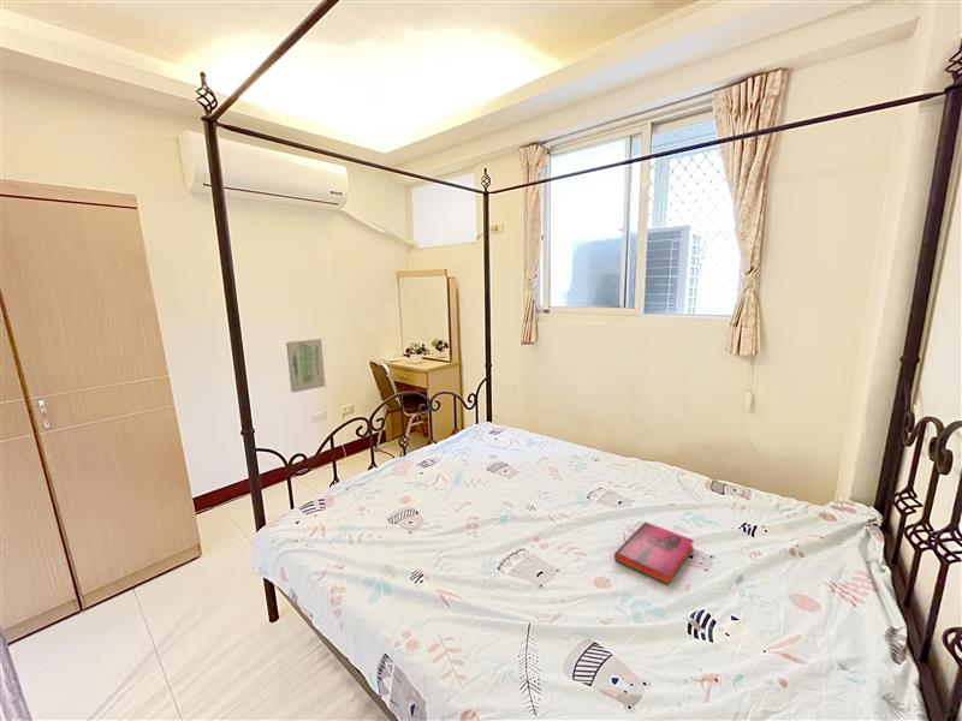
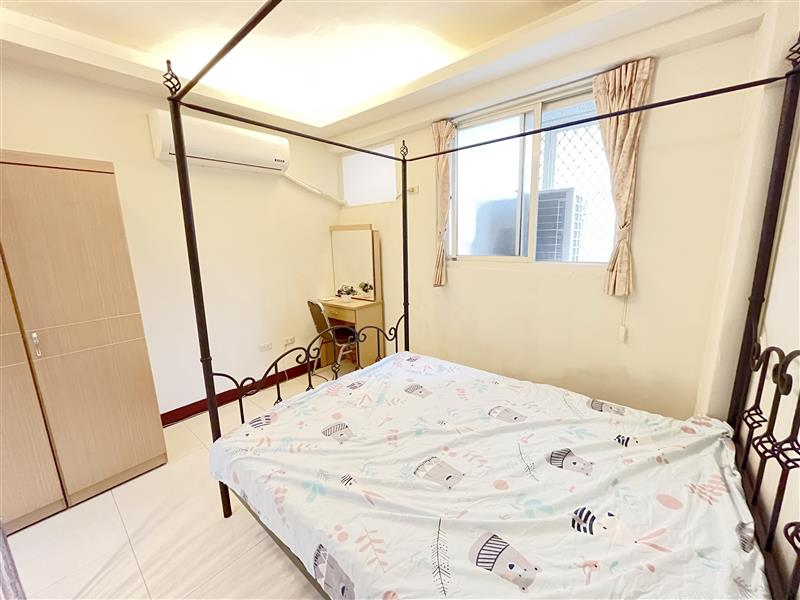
- hardback book [613,520,695,585]
- wall art [285,338,327,393]
